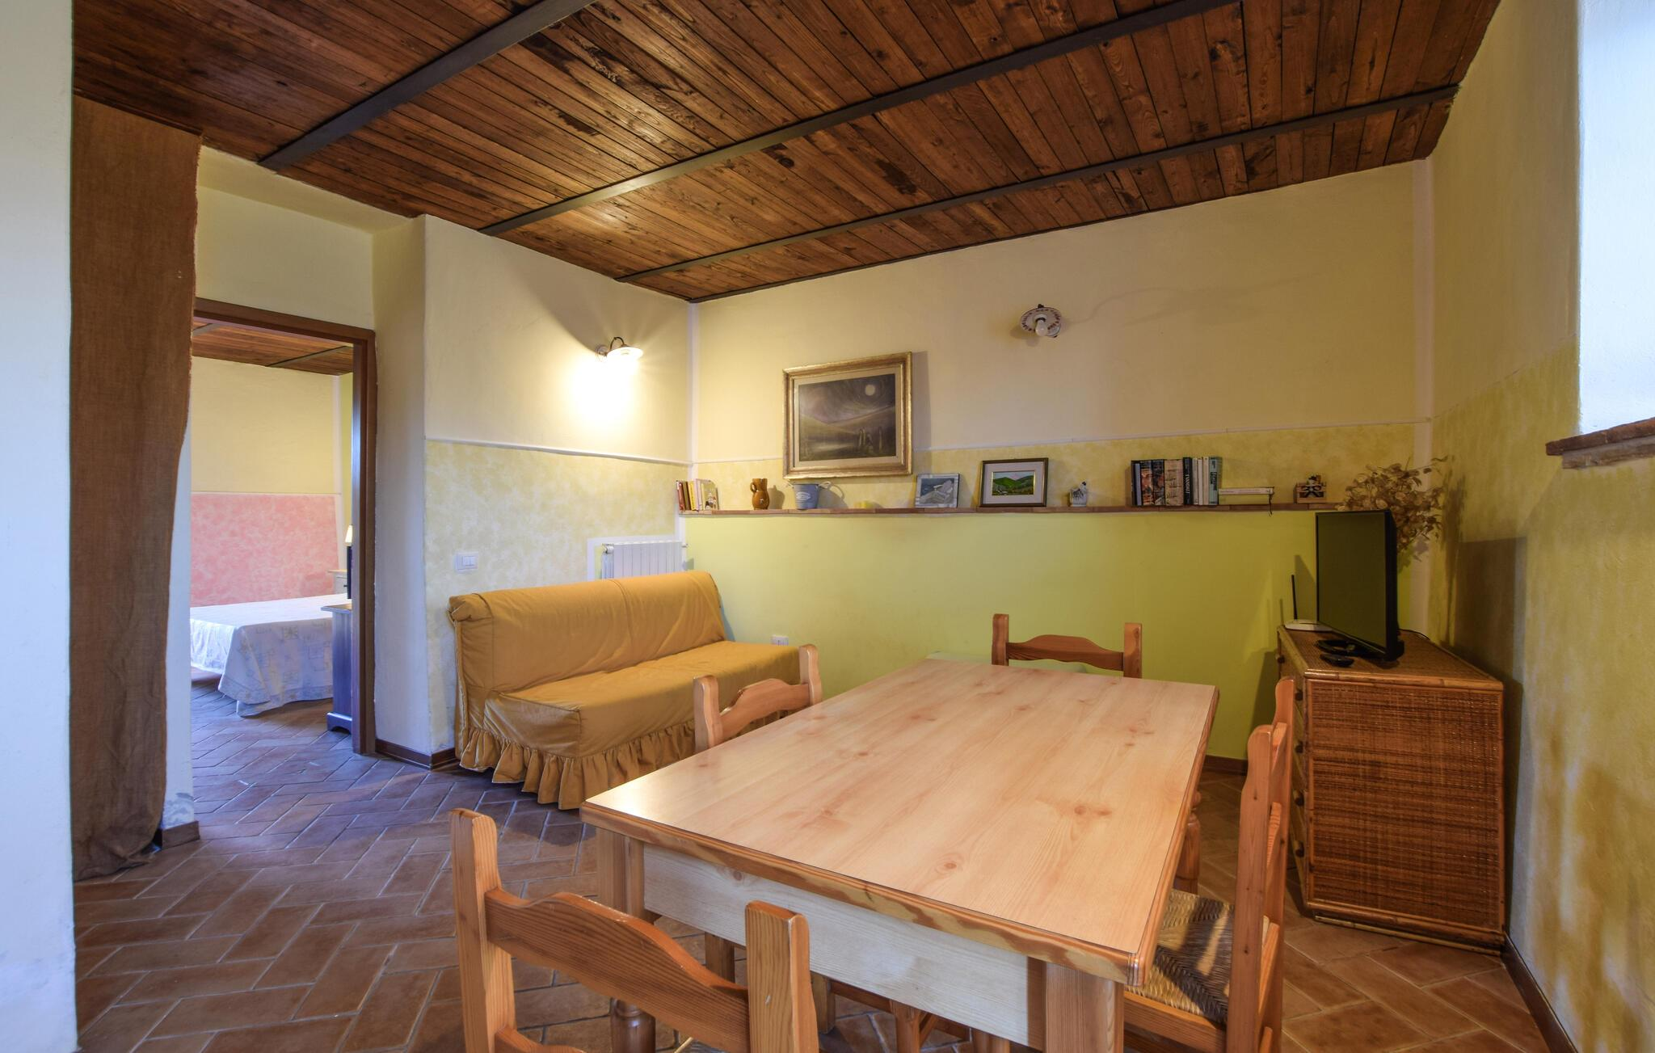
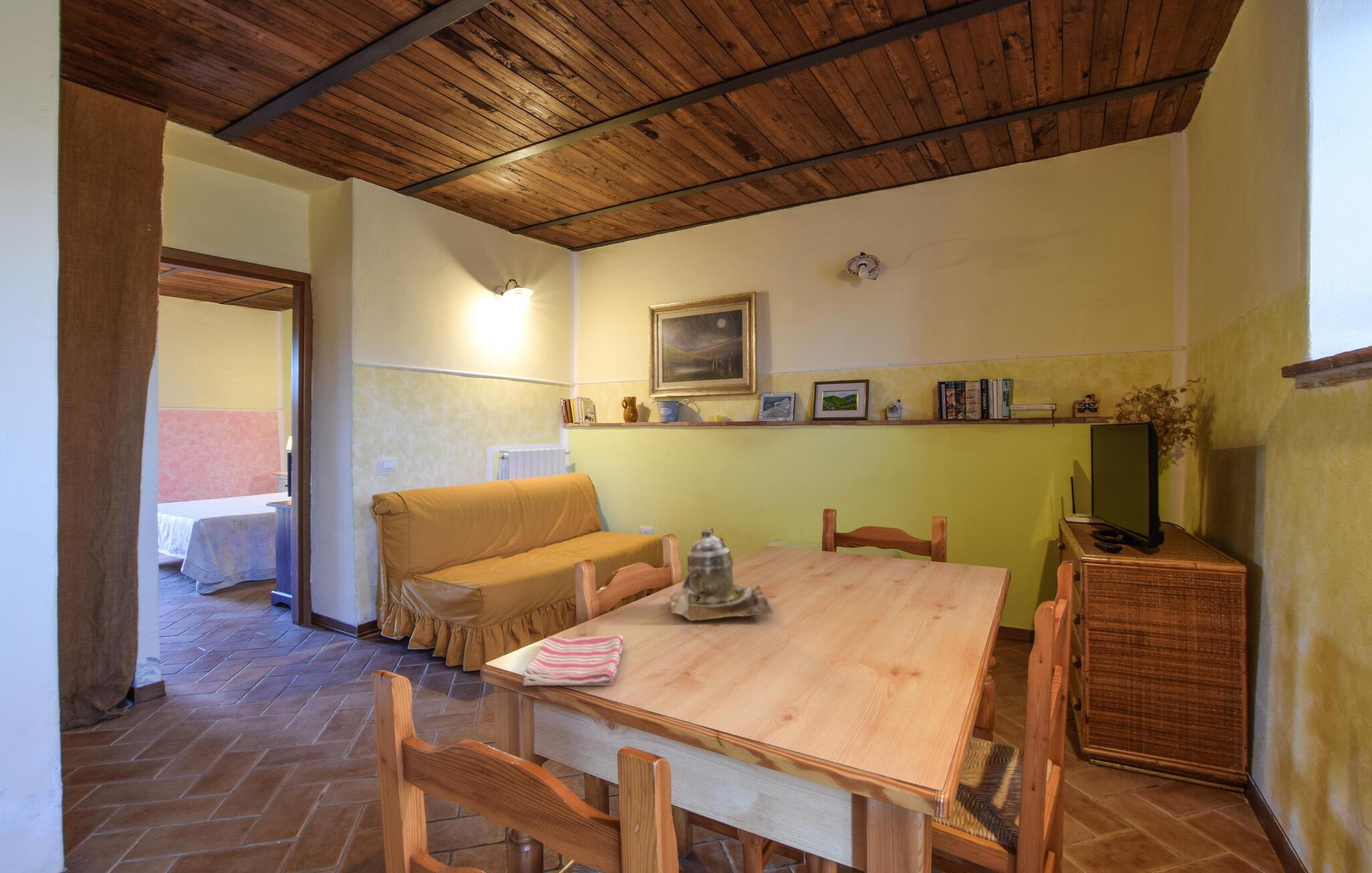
+ teapot [671,527,774,621]
+ dish towel [523,634,625,686]
